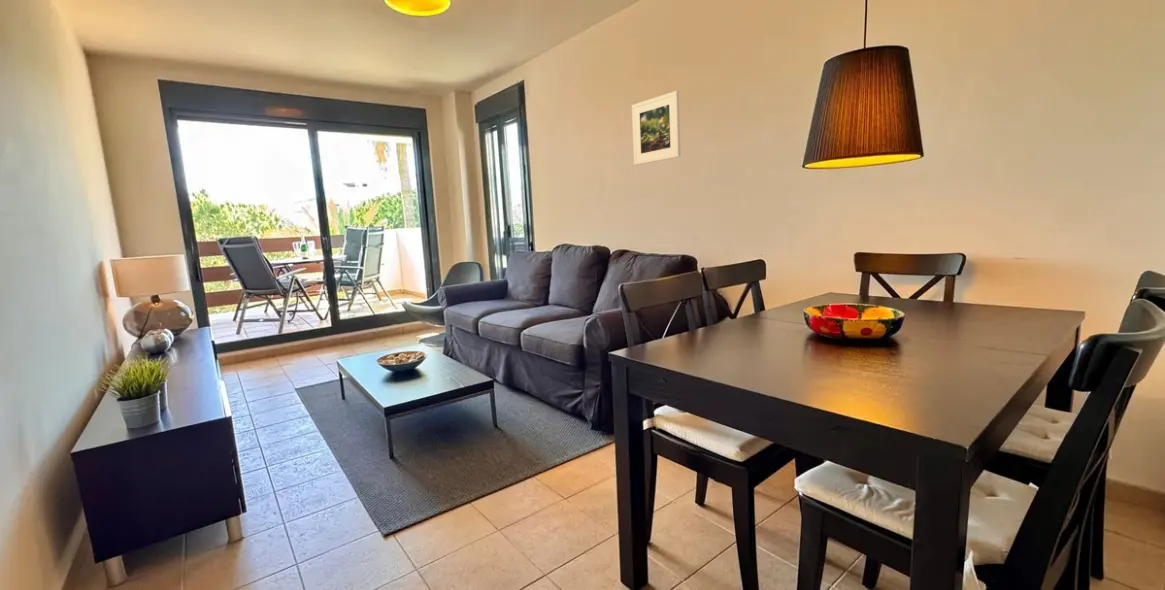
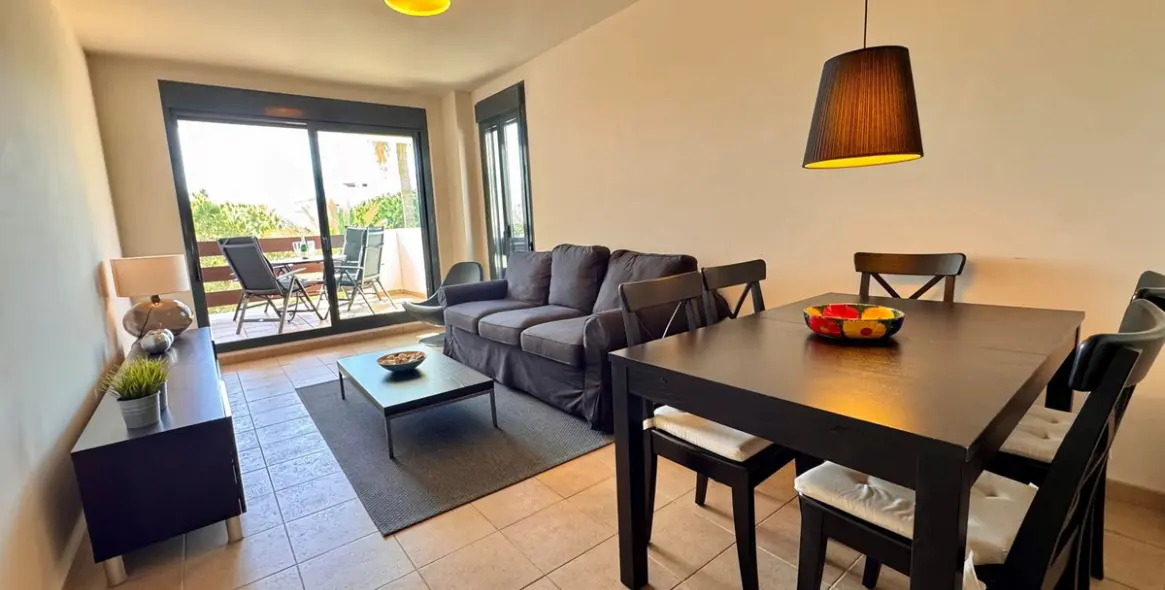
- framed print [631,90,681,166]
